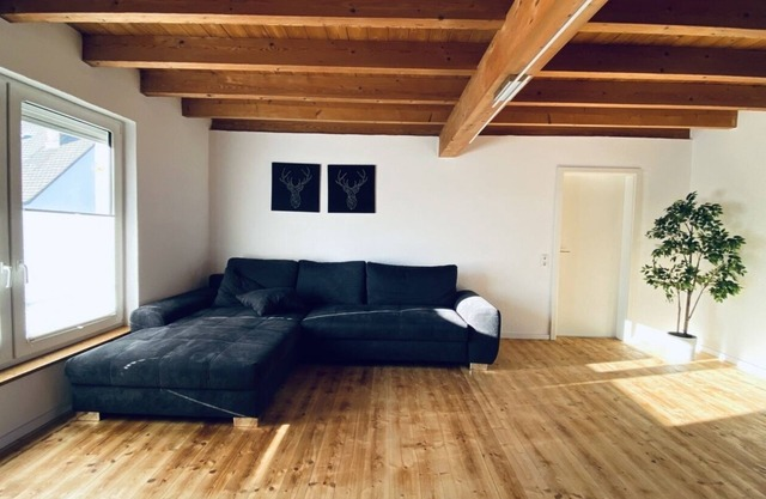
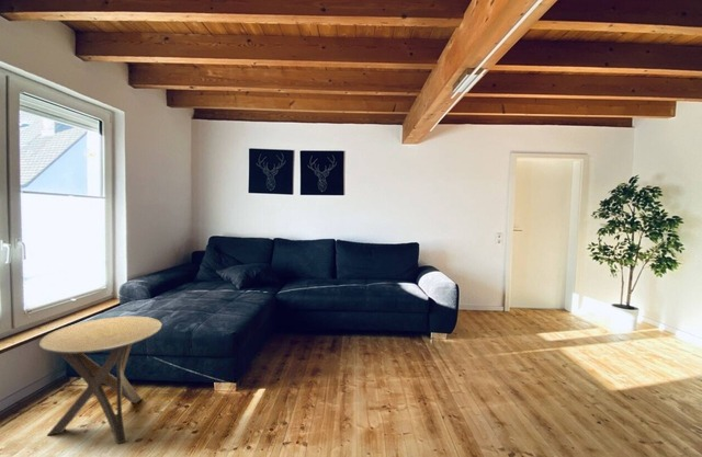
+ side table [38,316,163,445]
